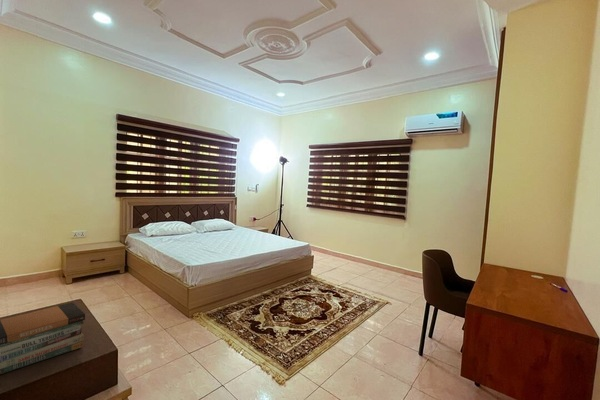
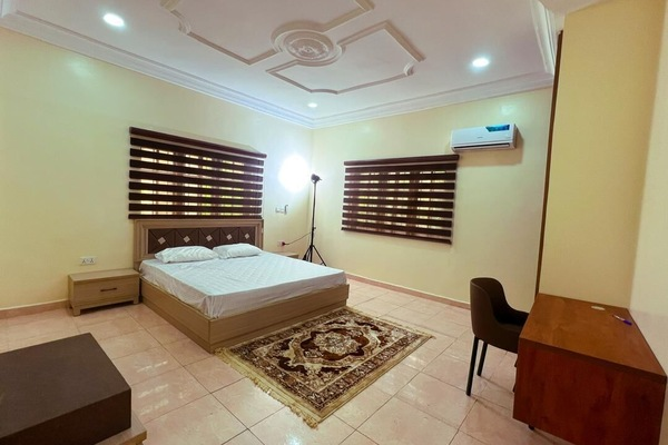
- book stack [0,301,86,375]
